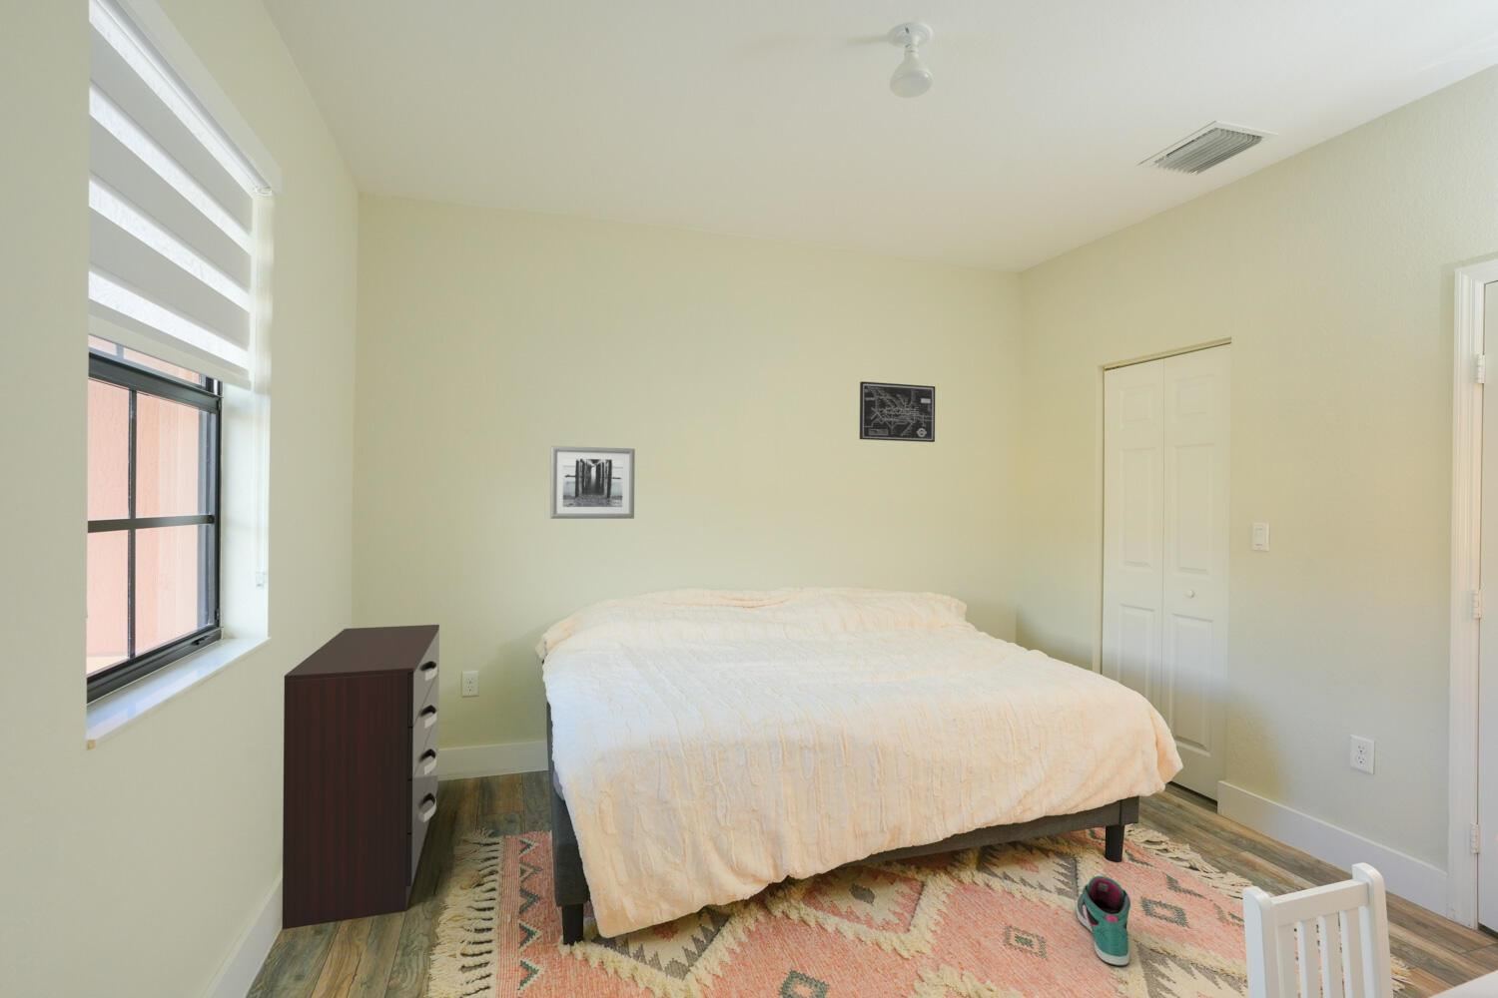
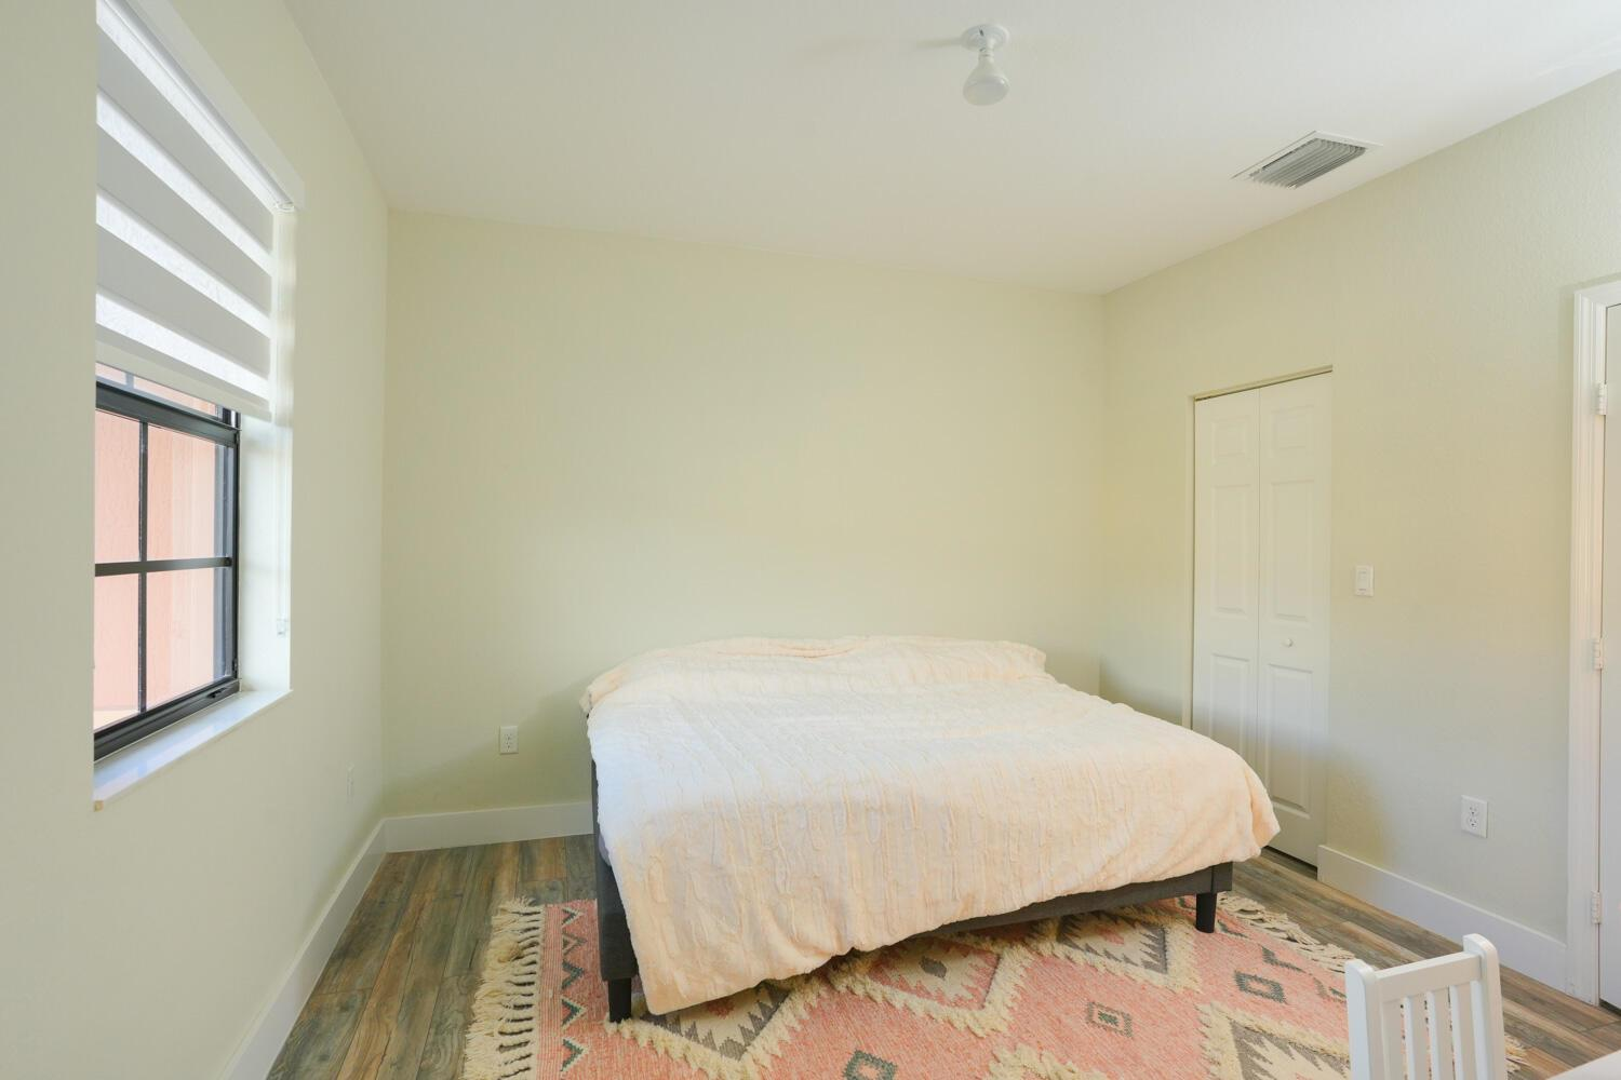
- wall art [859,380,936,443]
- sneaker [1074,875,1131,967]
- dresser [282,624,440,930]
- wall art [549,446,636,520]
